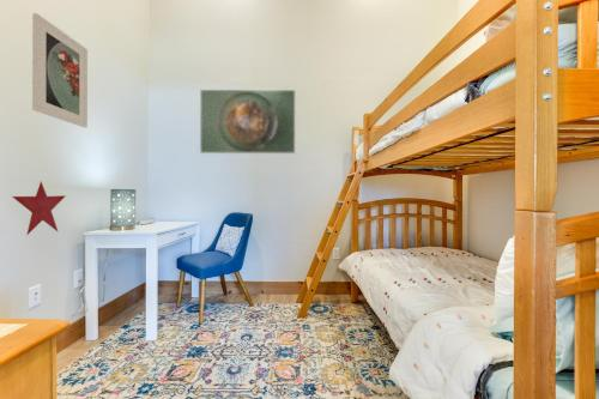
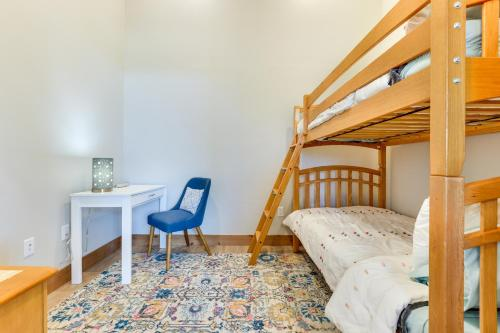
- decorative star [11,181,67,237]
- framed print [199,89,296,155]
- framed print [31,12,89,128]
